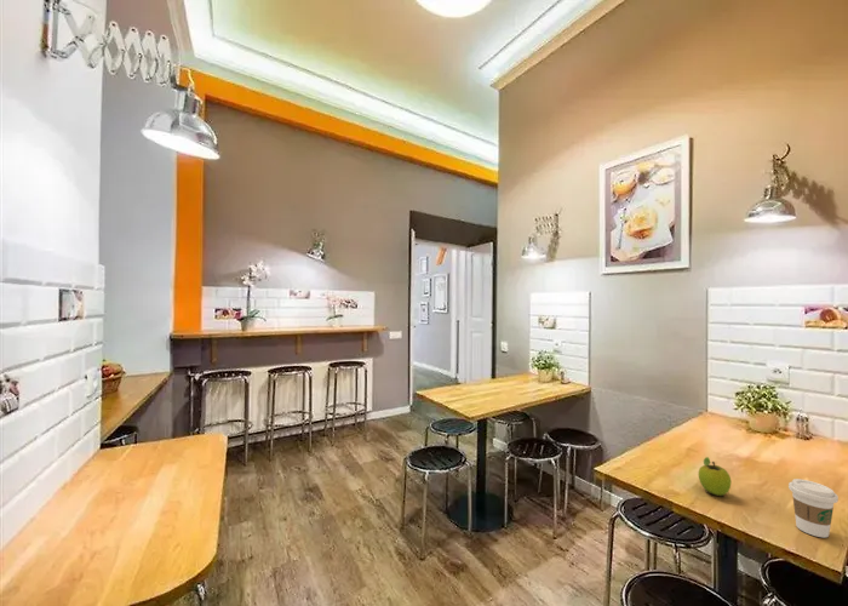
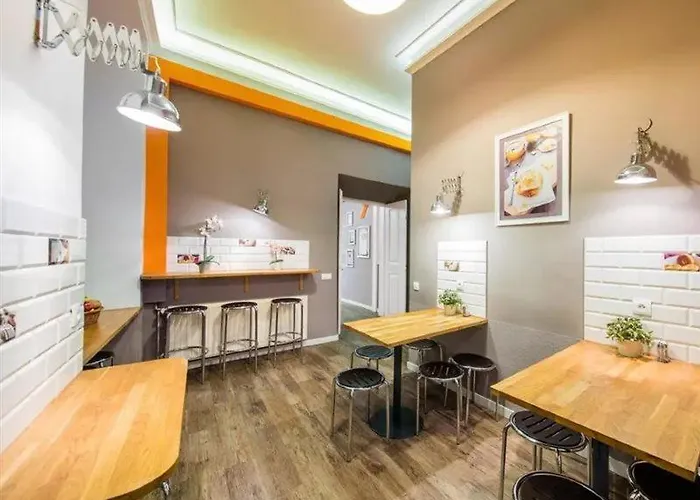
- coffee cup [787,478,840,538]
- fruit [698,456,733,497]
